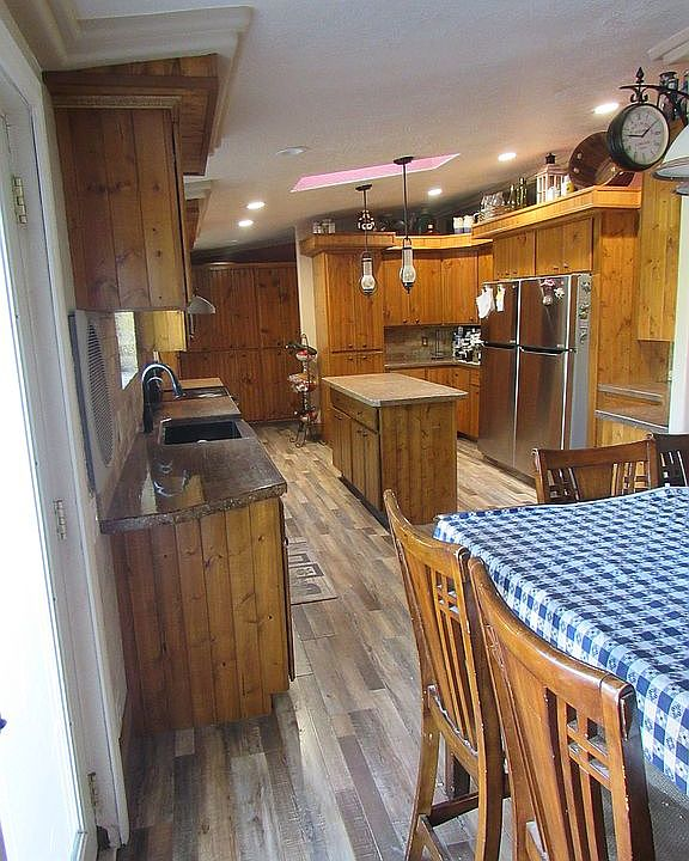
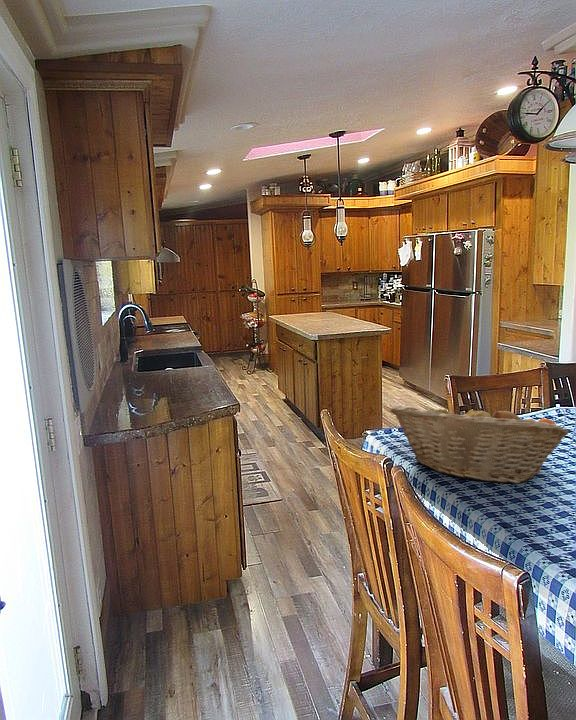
+ fruit basket [389,401,569,484]
